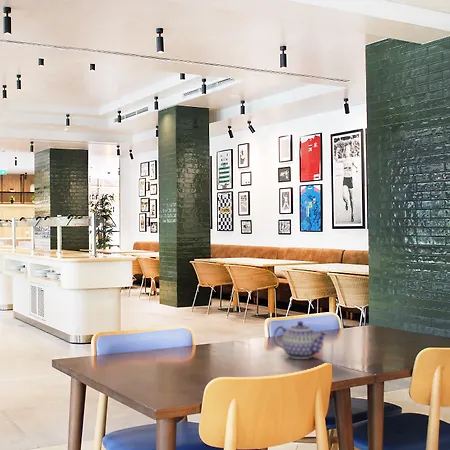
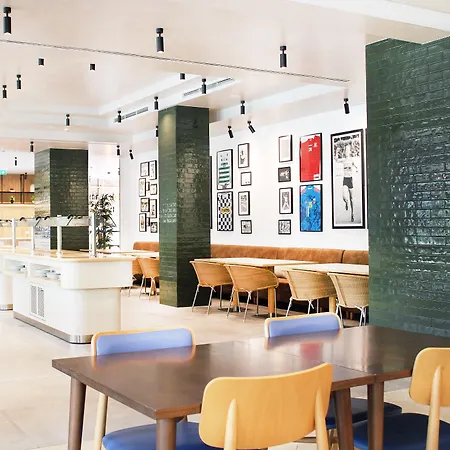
- teapot [273,320,329,360]
